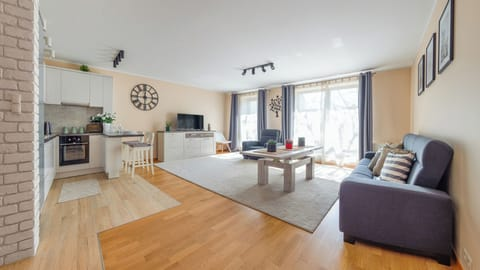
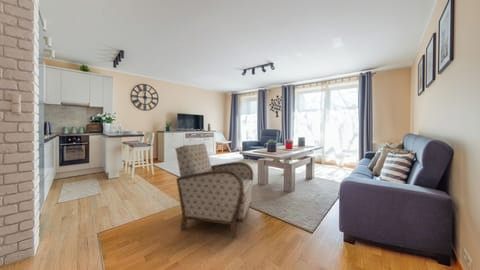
+ armchair [174,142,254,239]
